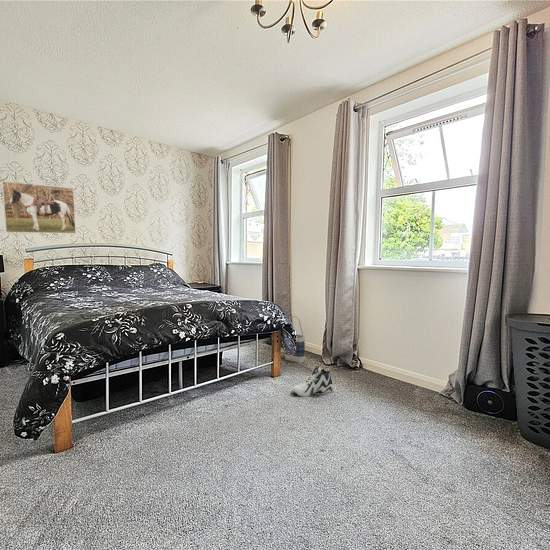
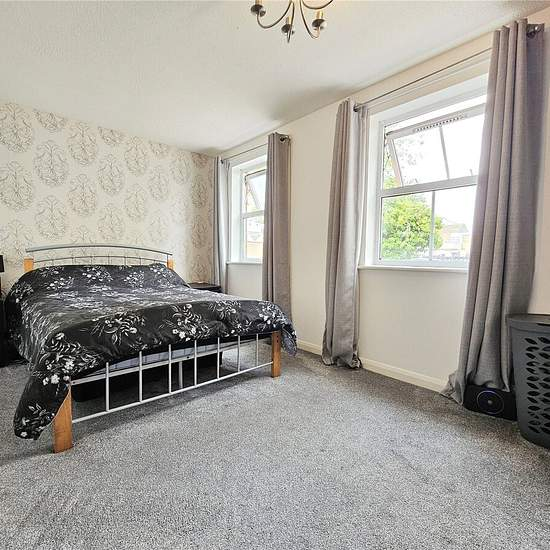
- bag [284,315,306,364]
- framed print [1,180,77,234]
- sneaker [291,364,334,397]
